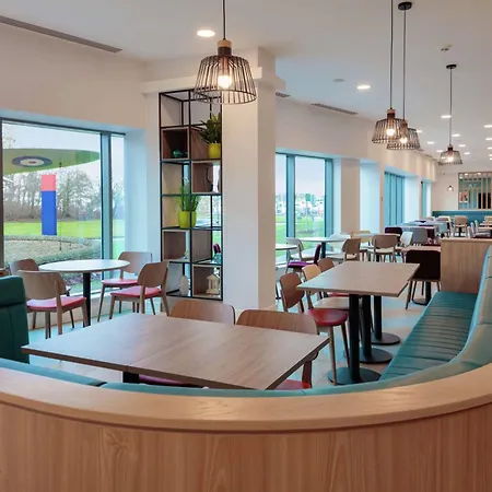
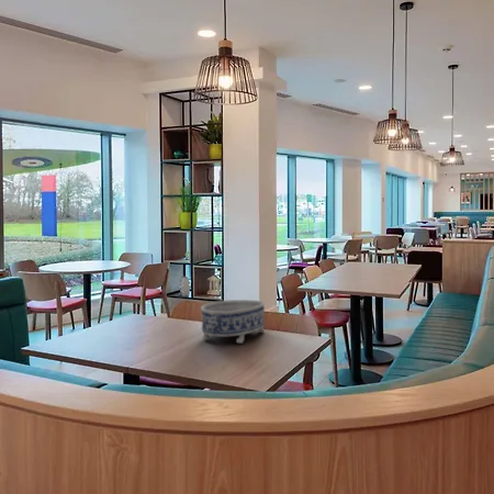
+ decorative bowl [200,299,266,345]
